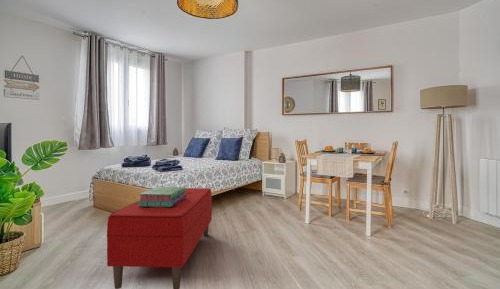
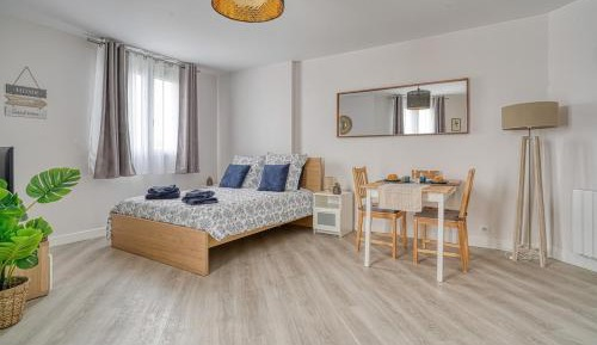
- bench [106,187,213,289]
- stack of books [137,186,187,207]
